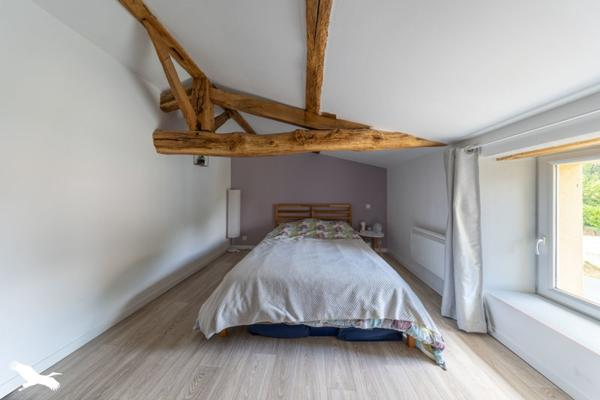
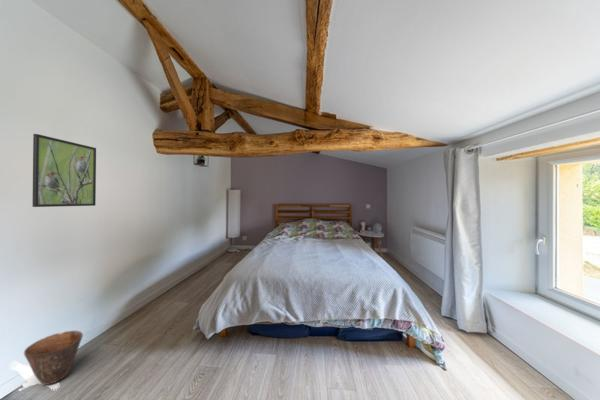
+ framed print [31,133,97,208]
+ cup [23,330,84,386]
